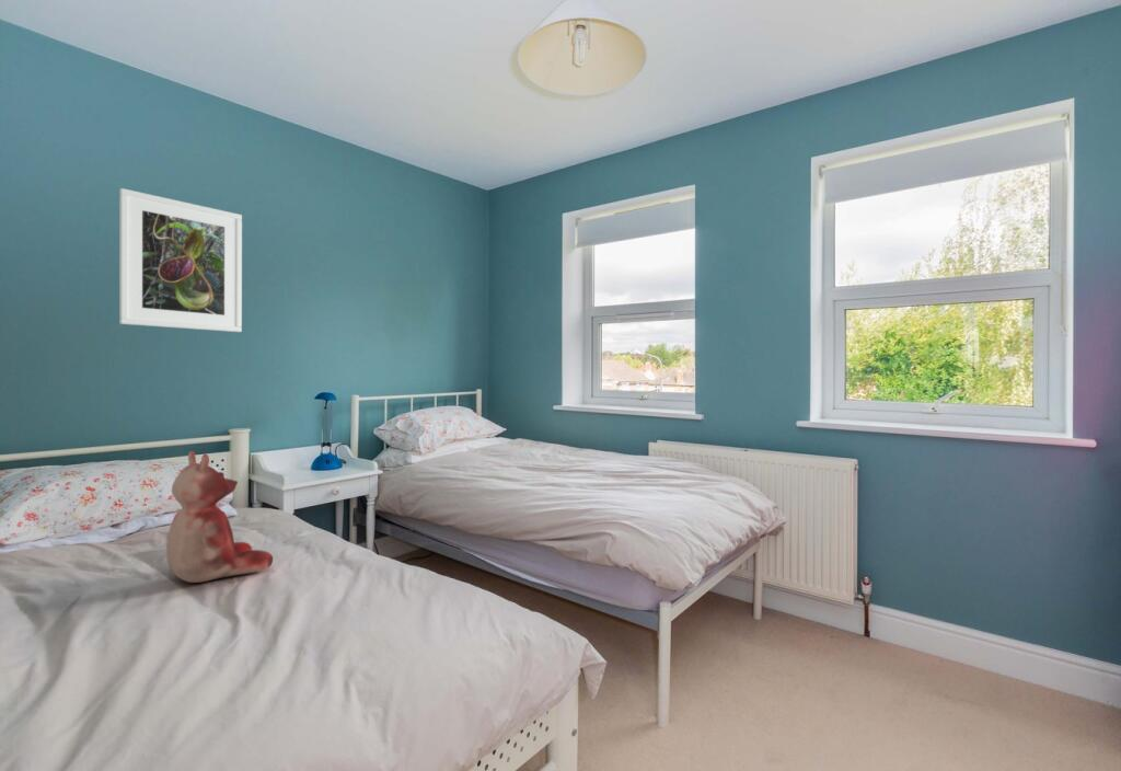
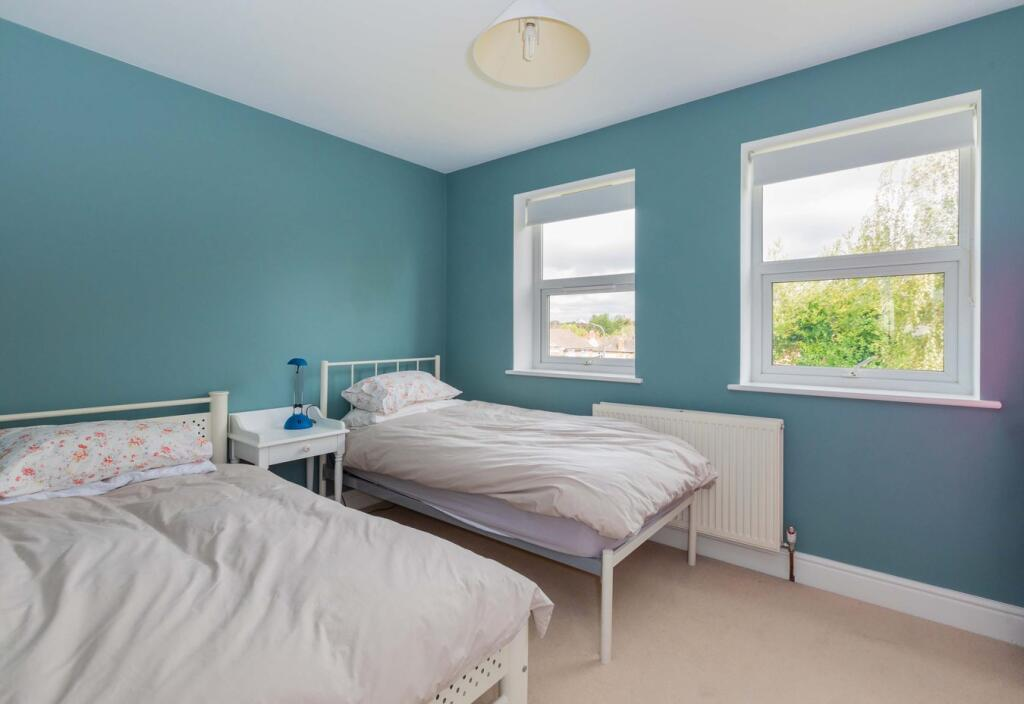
- teddy bear [165,450,274,584]
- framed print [118,187,243,333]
